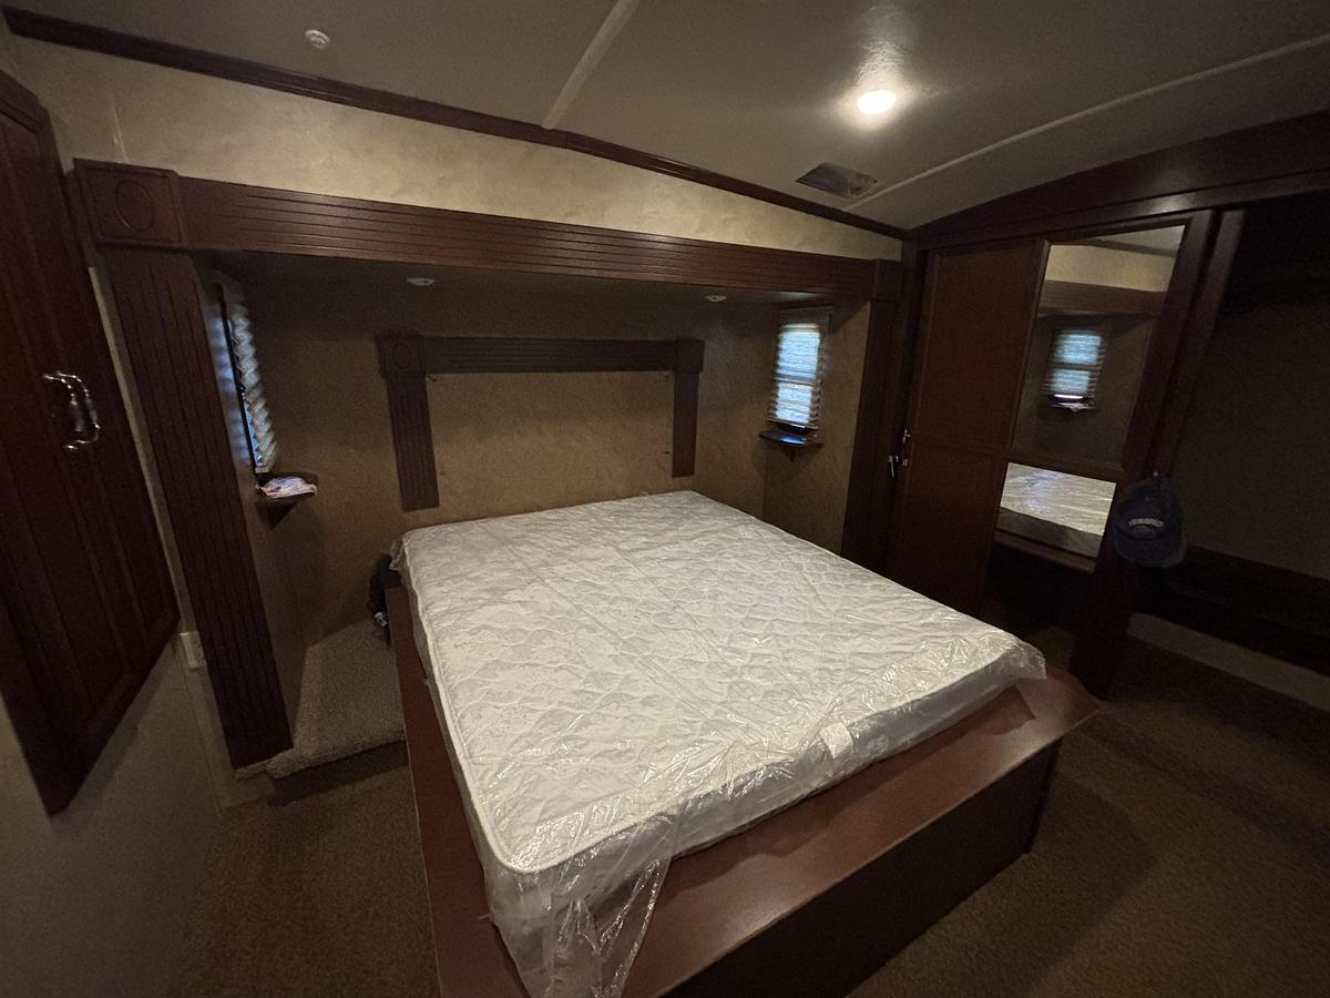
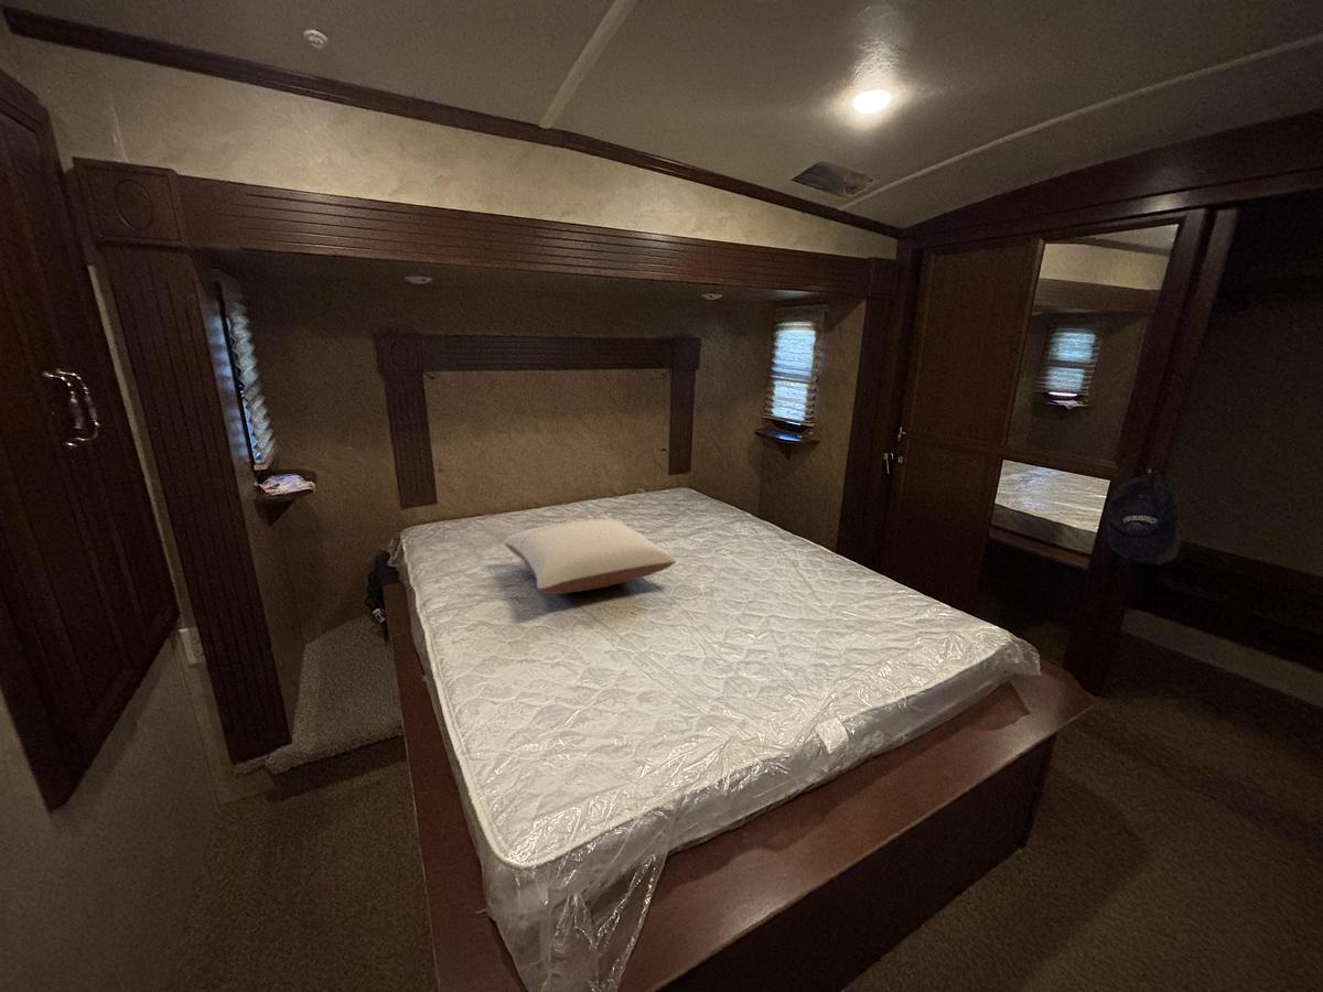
+ pillow [503,518,678,595]
